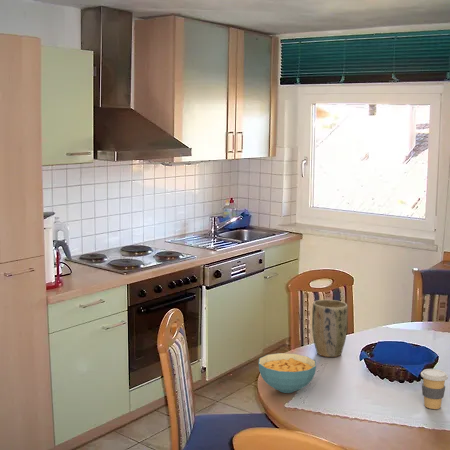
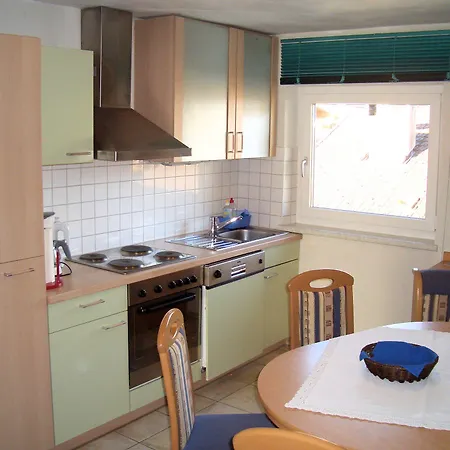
- coffee cup [420,368,449,410]
- cereal bowl [258,352,317,394]
- plant pot [311,299,349,358]
